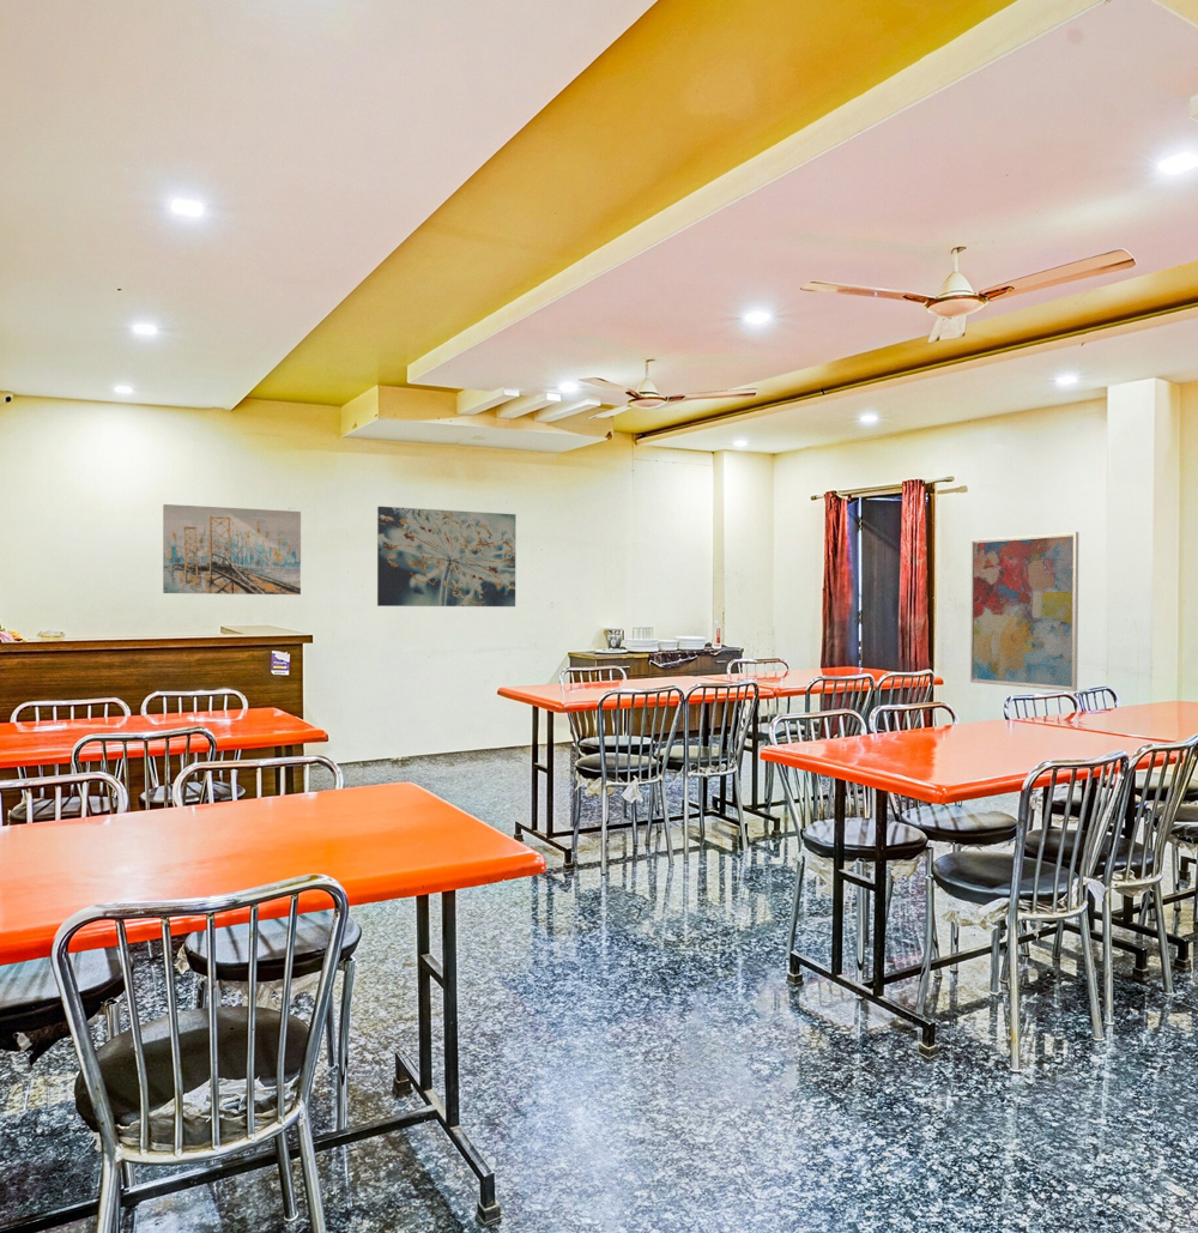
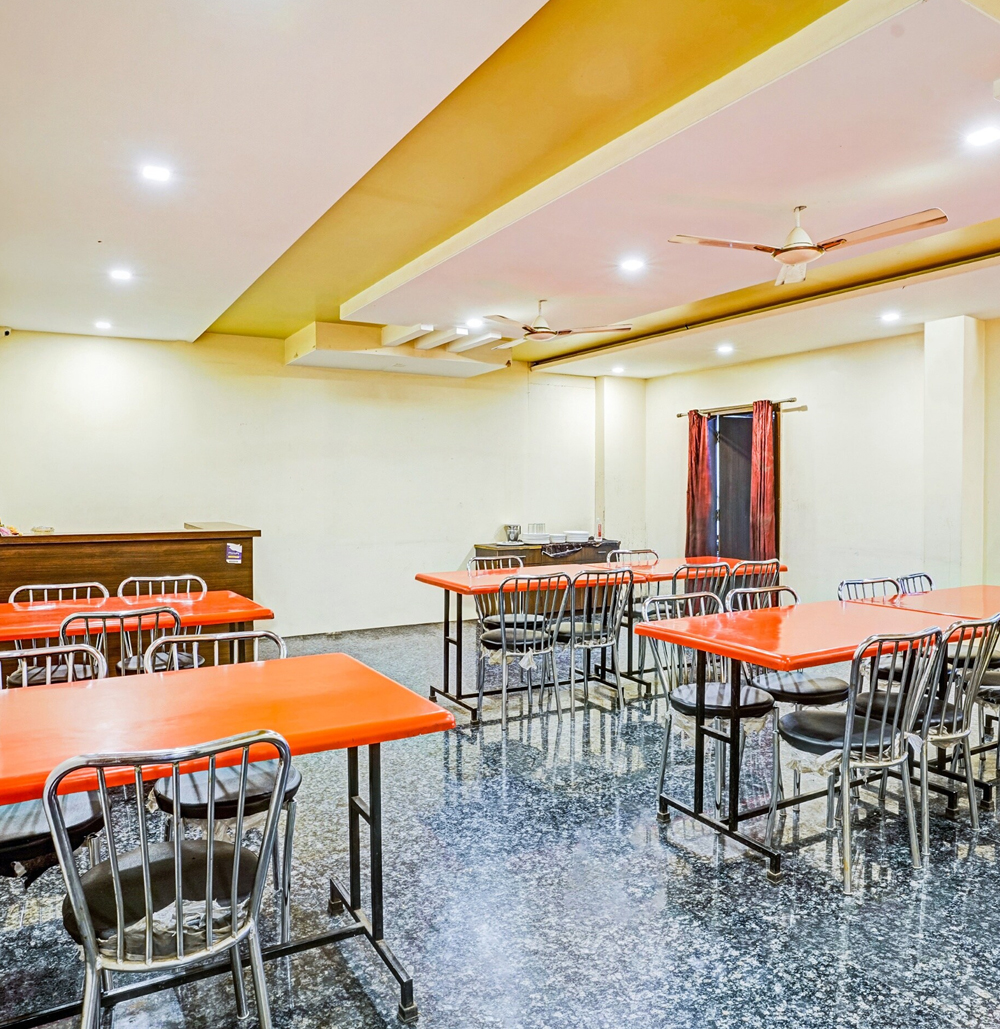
- wall art [376,506,518,608]
- wall art [969,531,1079,693]
- wall art [162,503,302,596]
